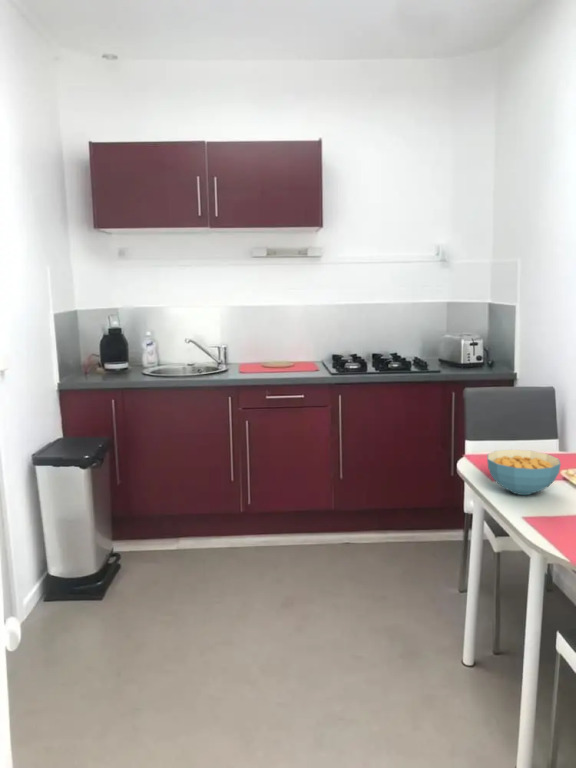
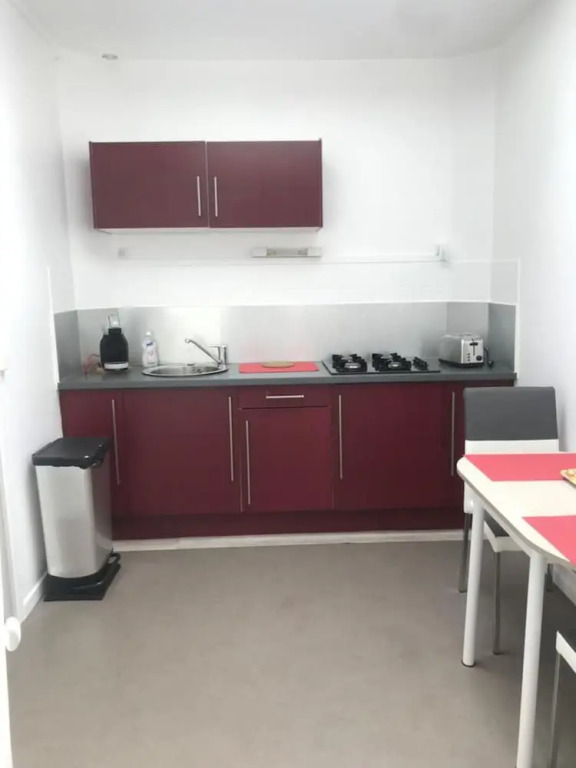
- cereal bowl [486,449,562,496]
